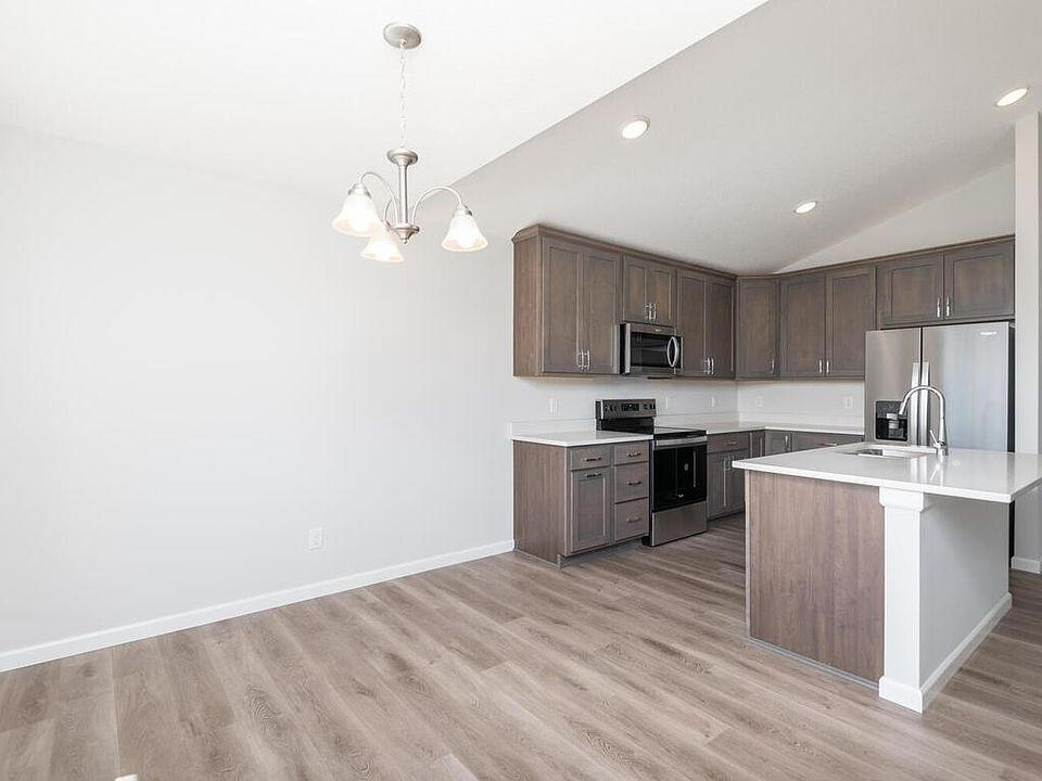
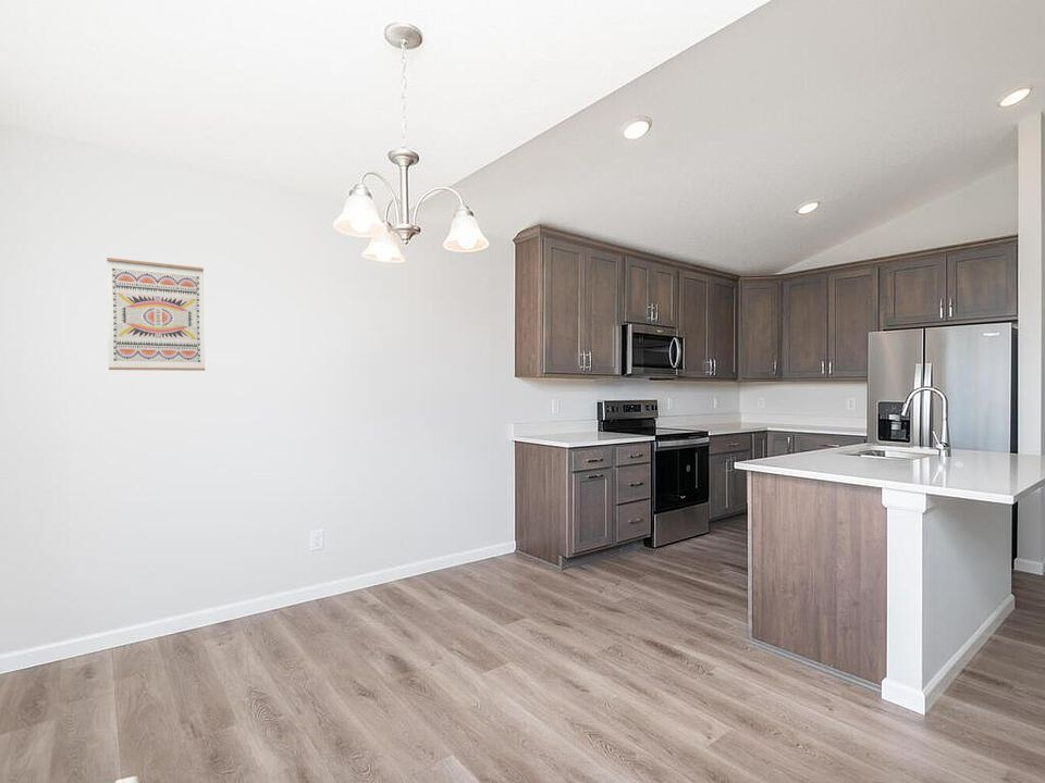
+ wall art [106,257,206,372]
